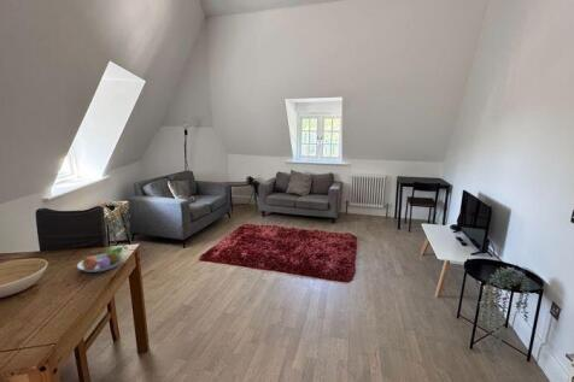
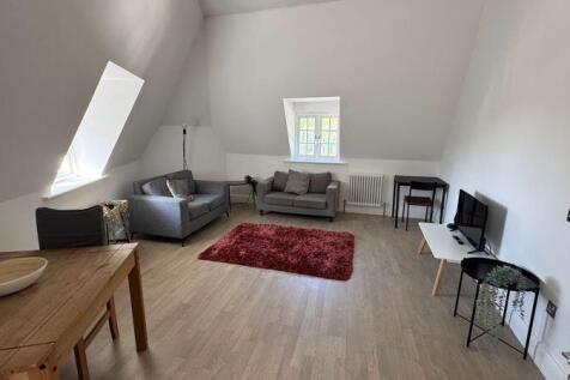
- fruit bowl [76,245,129,274]
